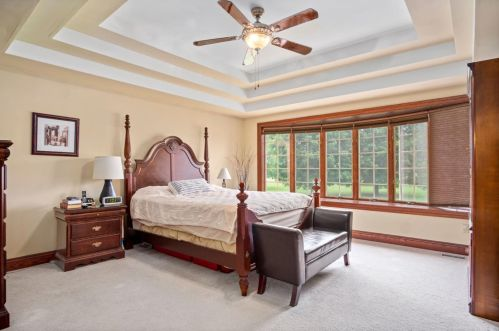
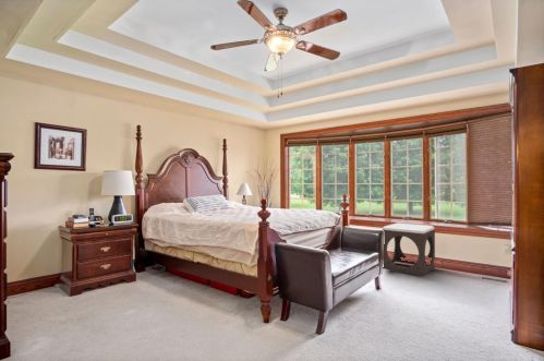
+ footstool [382,222,436,277]
